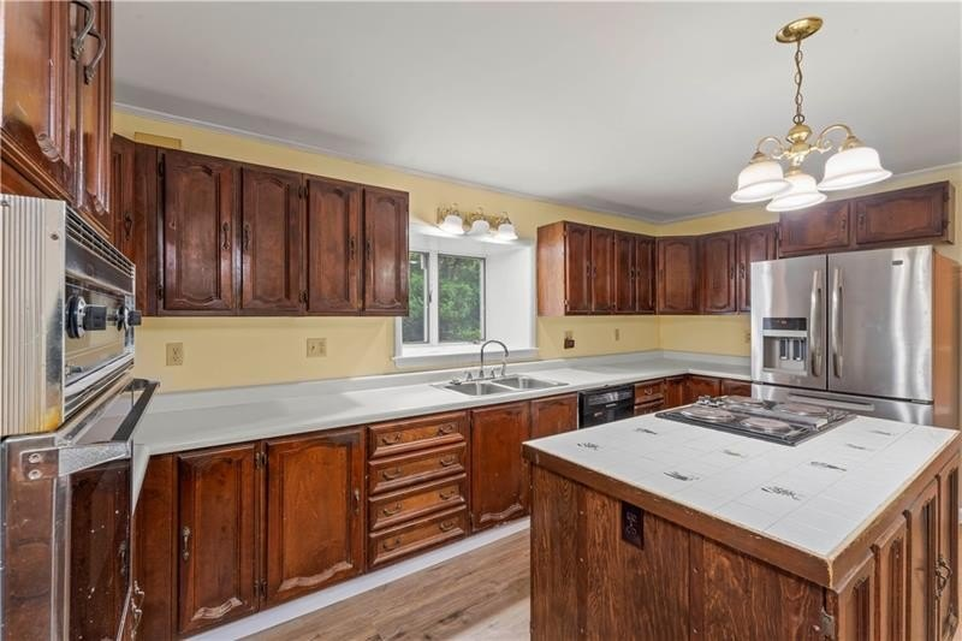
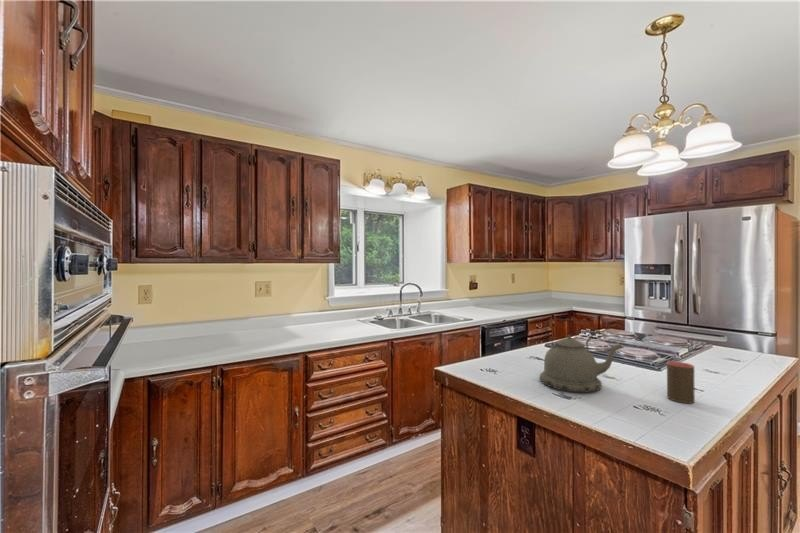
+ cup [666,360,696,404]
+ kettle [538,318,623,394]
